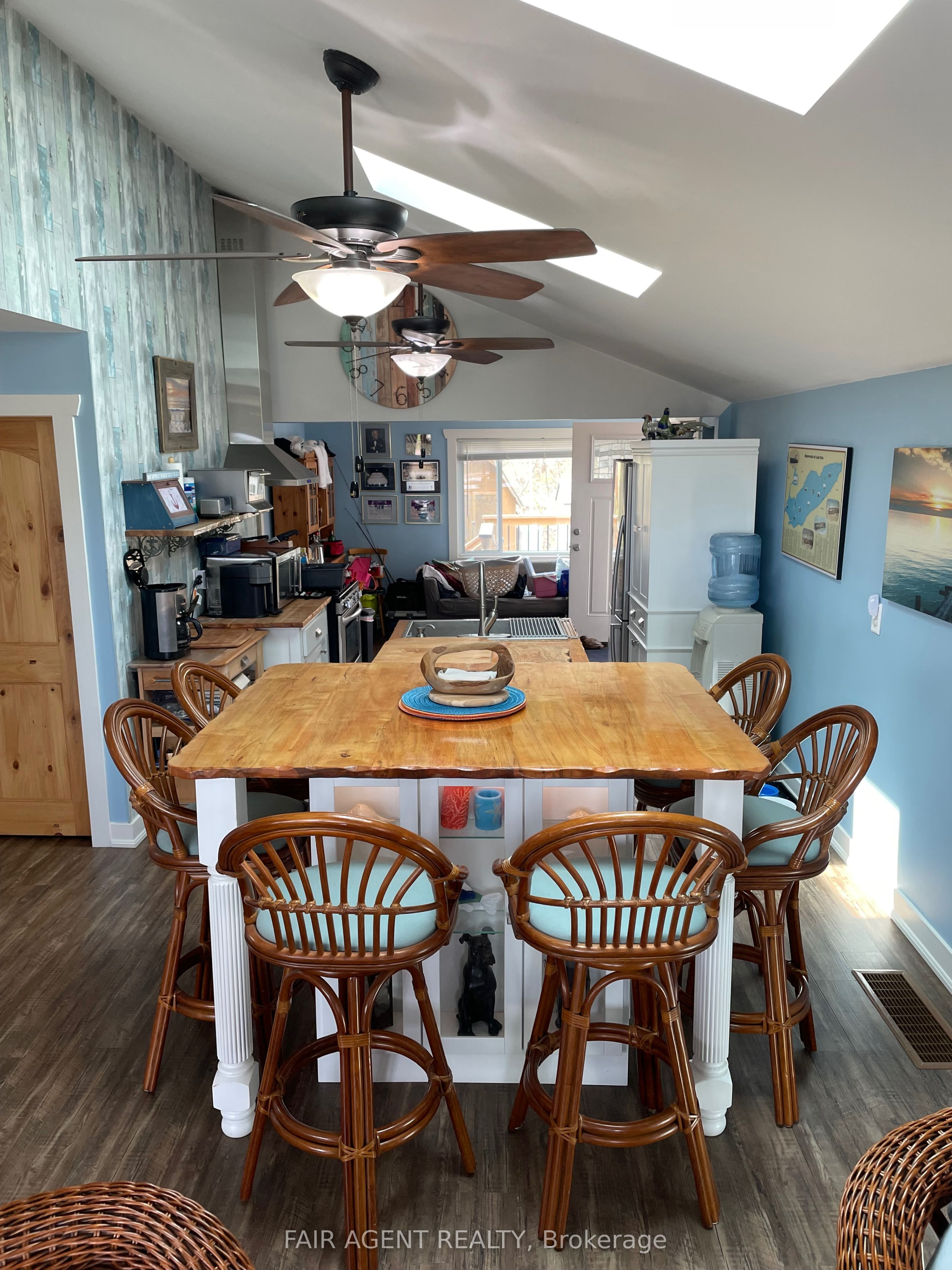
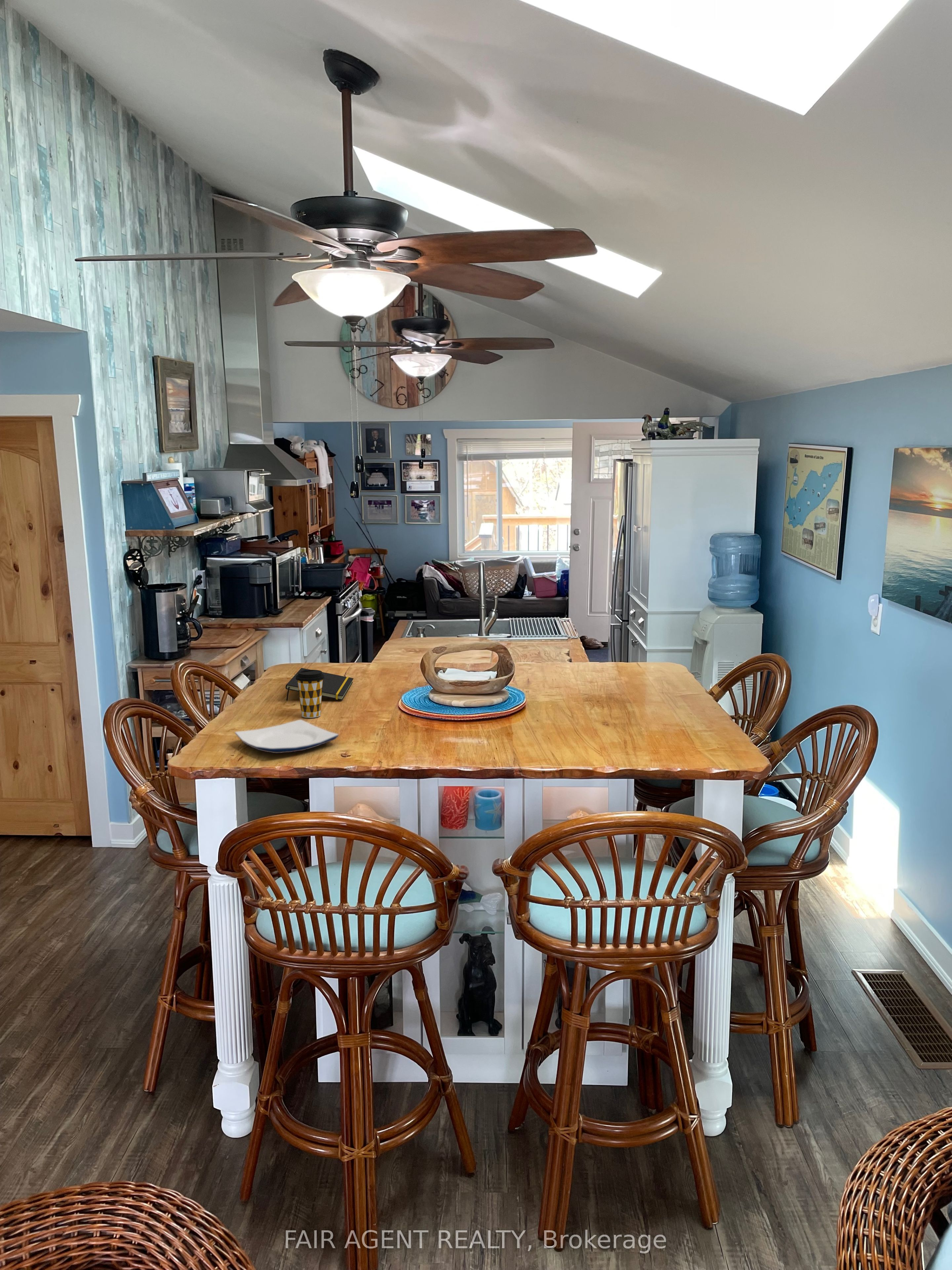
+ notepad [285,668,354,701]
+ plate [235,719,339,753]
+ coffee cup [296,669,325,718]
